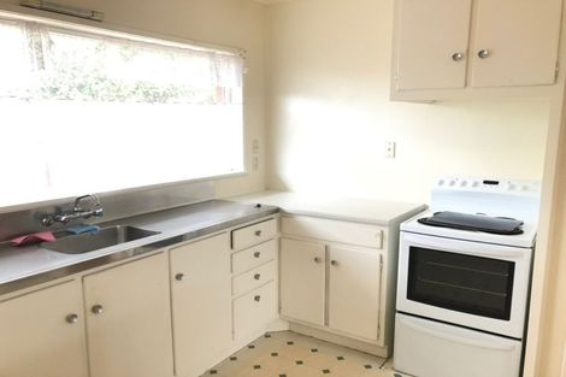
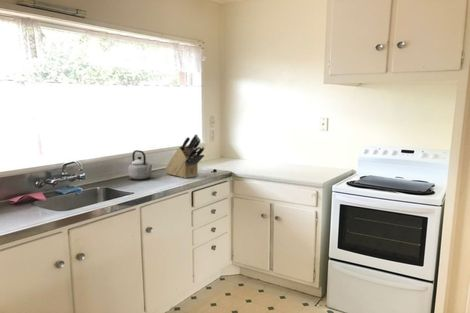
+ knife block [164,133,205,179]
+ teapot [127,149,153,180]
